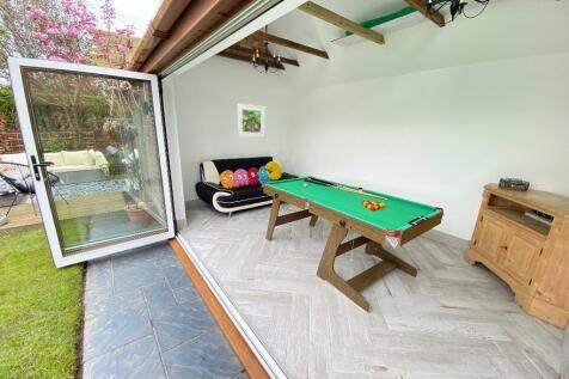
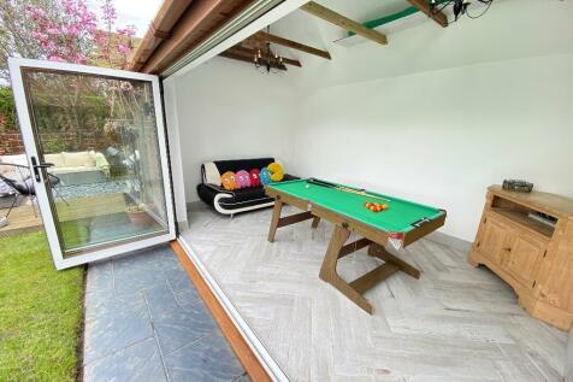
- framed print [235,102,267,139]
